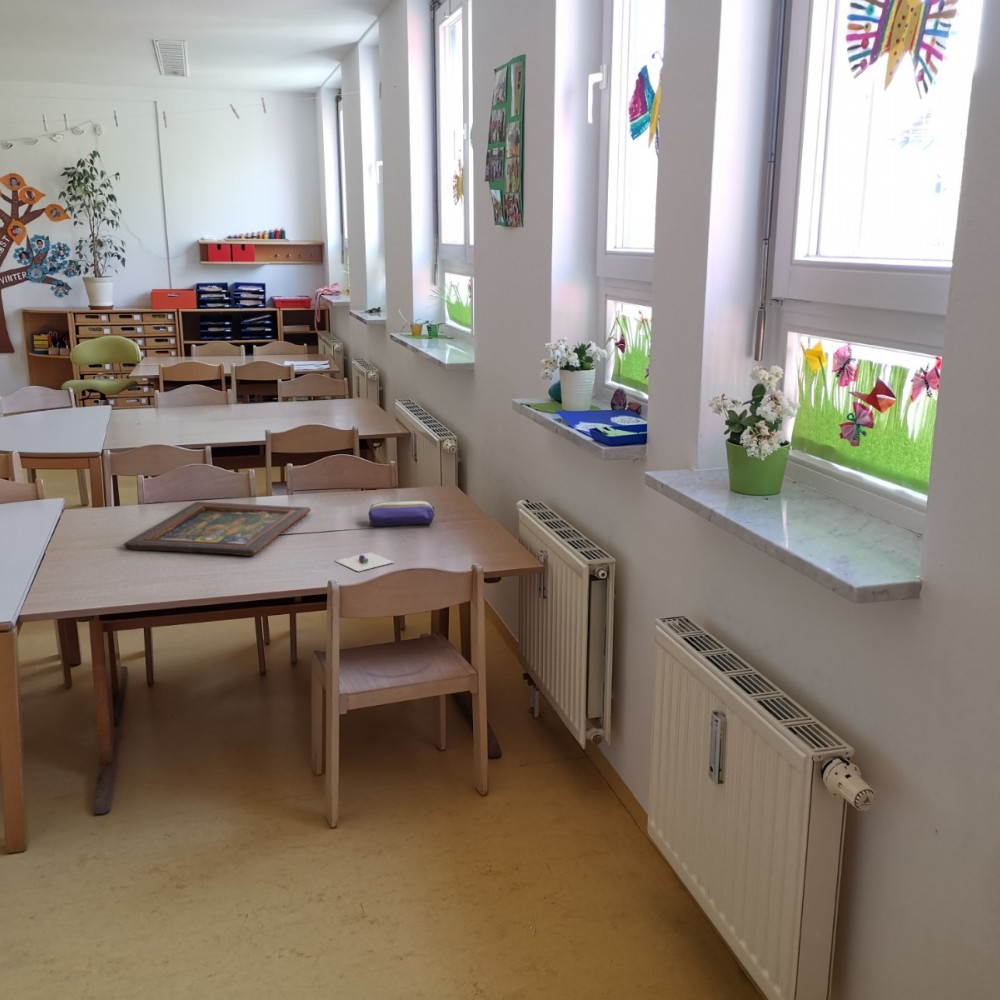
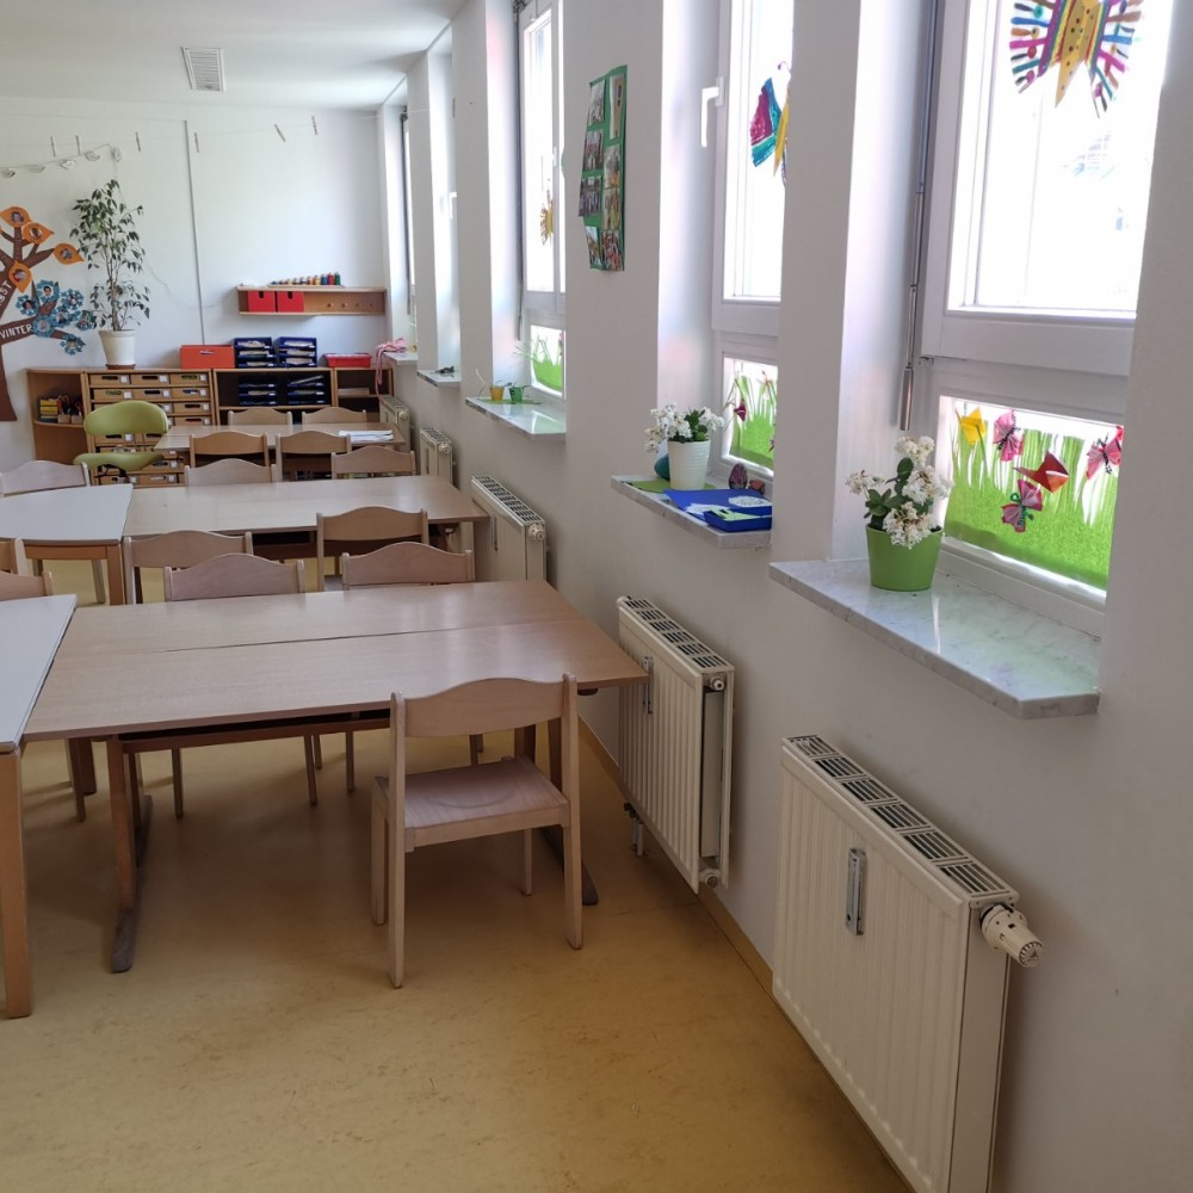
- pencil case [368,500,436,527]
- toy blocks [335,551,394,572]
- religious icon [123,501,312,557]
